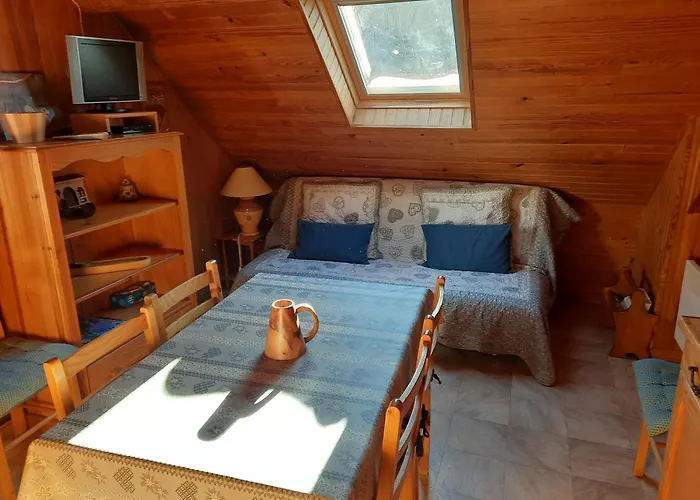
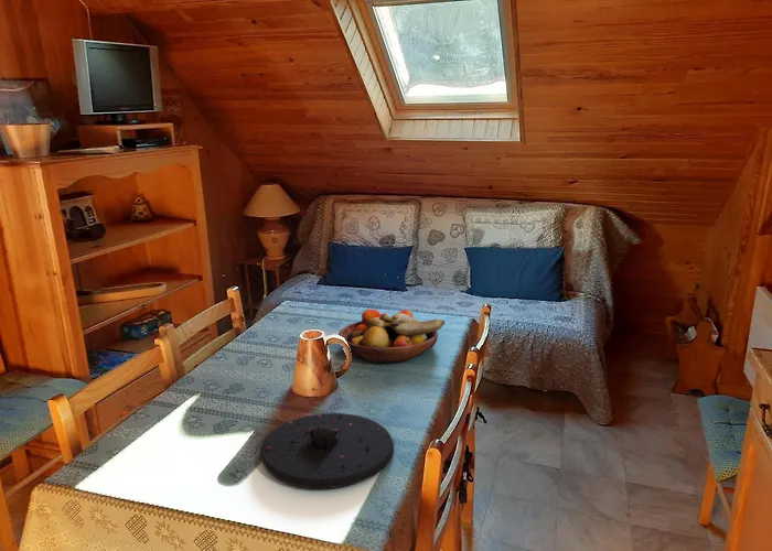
+ fruit bowl [337,309,446,364]
+ plate [259,412,395,489]
